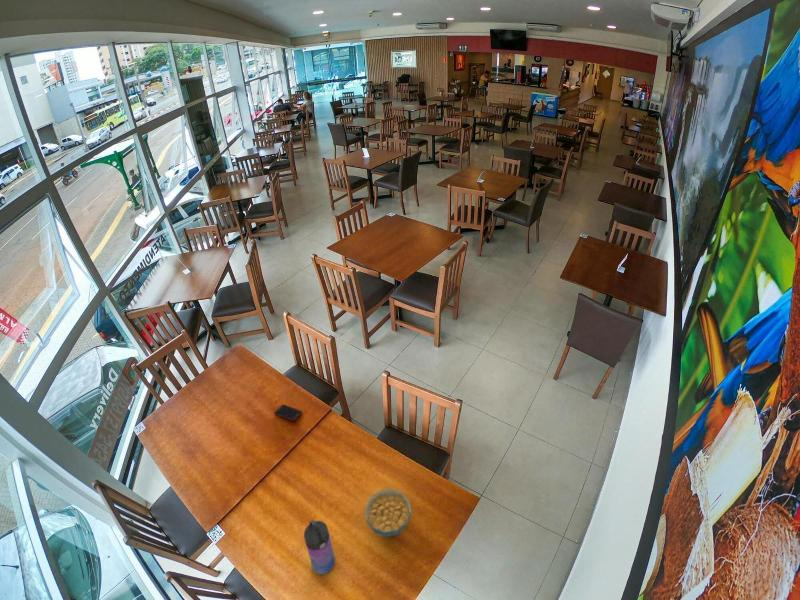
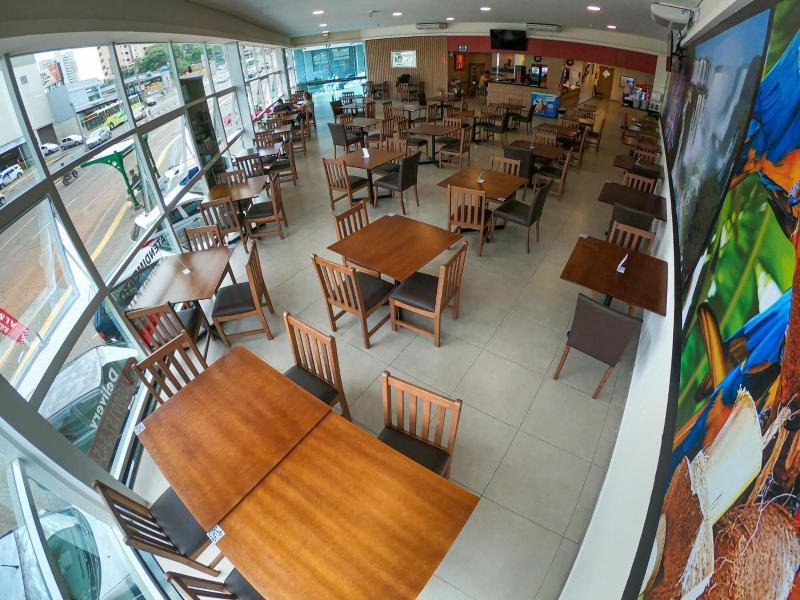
- cereal bowl [364,488,412,538]
- cell phone [273,404,303,422]
- water bottle [303,518,336,576]
